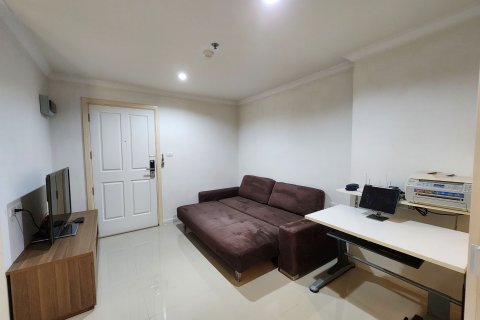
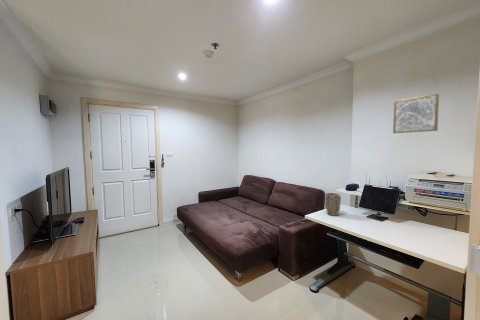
+ plant pot [324,192,342,217]
+ wall art [392,93,440,134]
